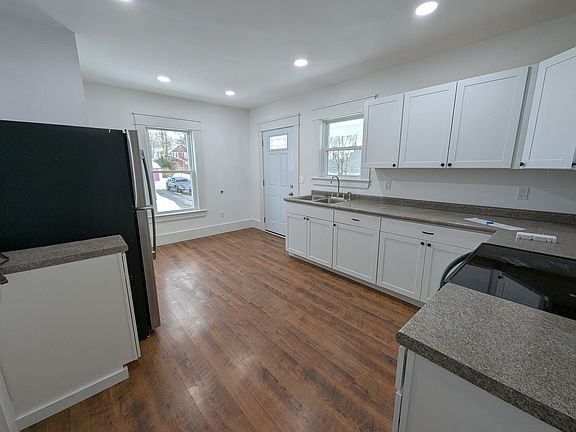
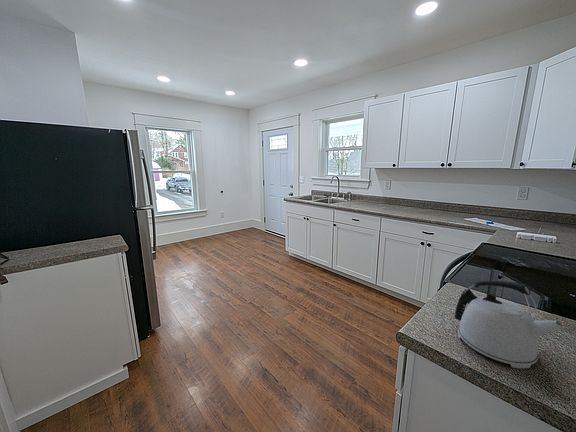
+ kettle [454,280,565,369]
